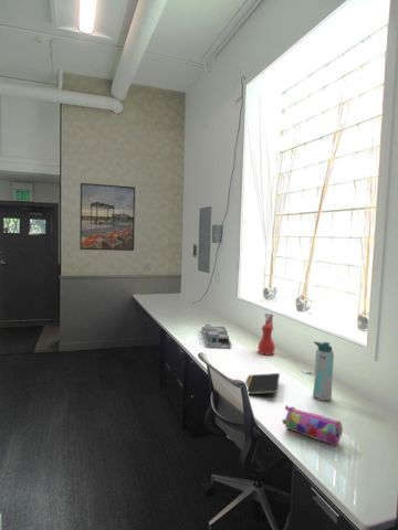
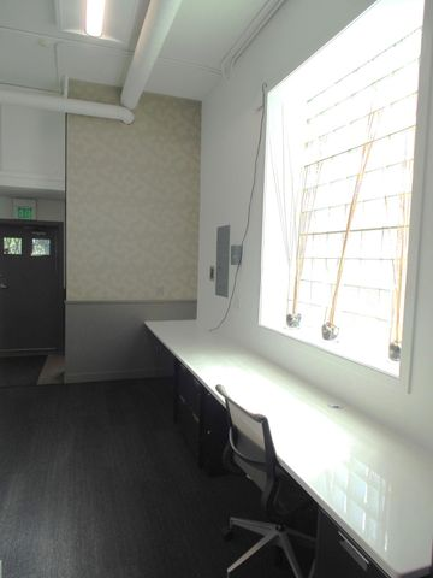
- desk organizer [200,324,232,349]
- water bottle [312,340,335,402]
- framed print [78,182,136,252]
- pencil case [281,404,344,446]
- notepad [244,372,281,395]
- spray bottle [256,312,276,357]
